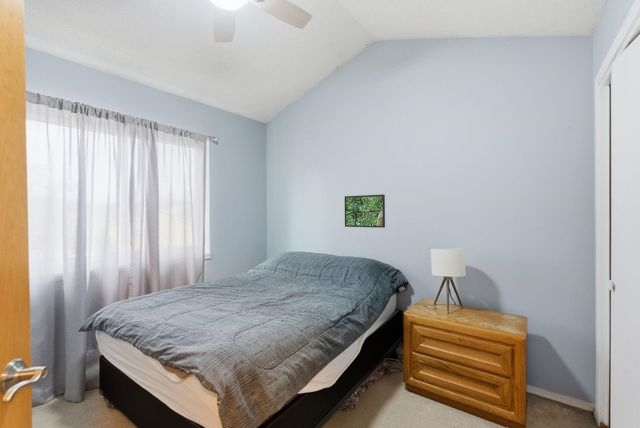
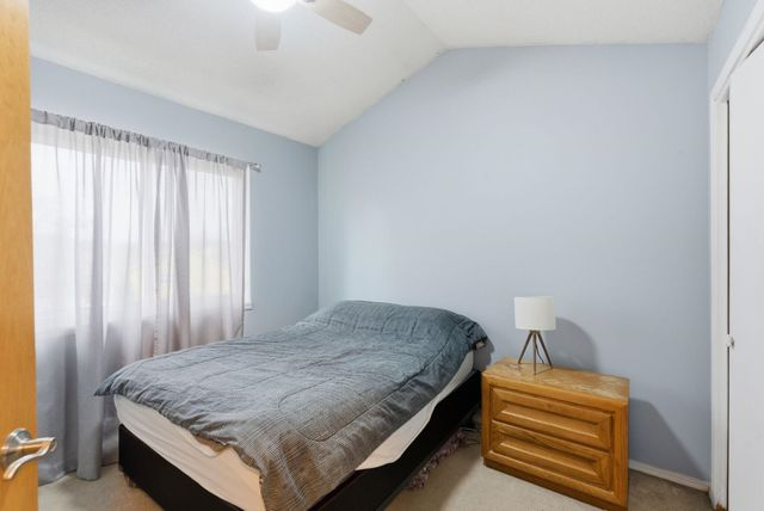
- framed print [344,193,386,229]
